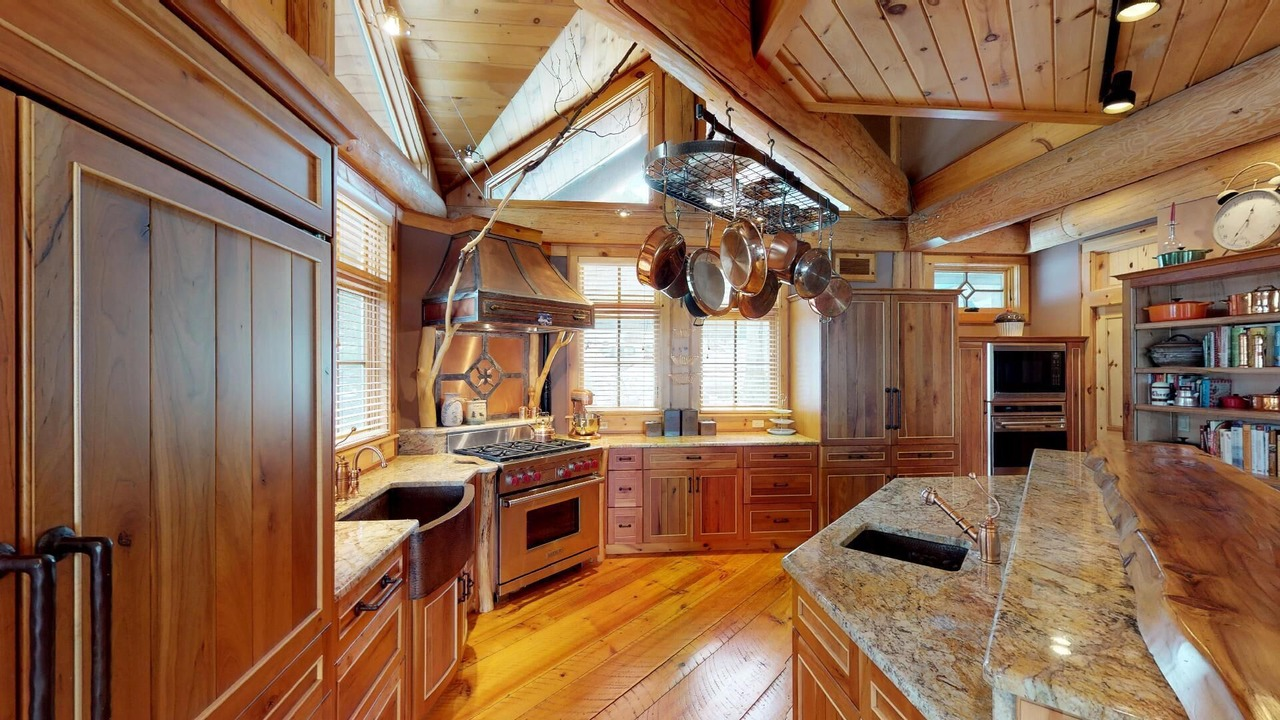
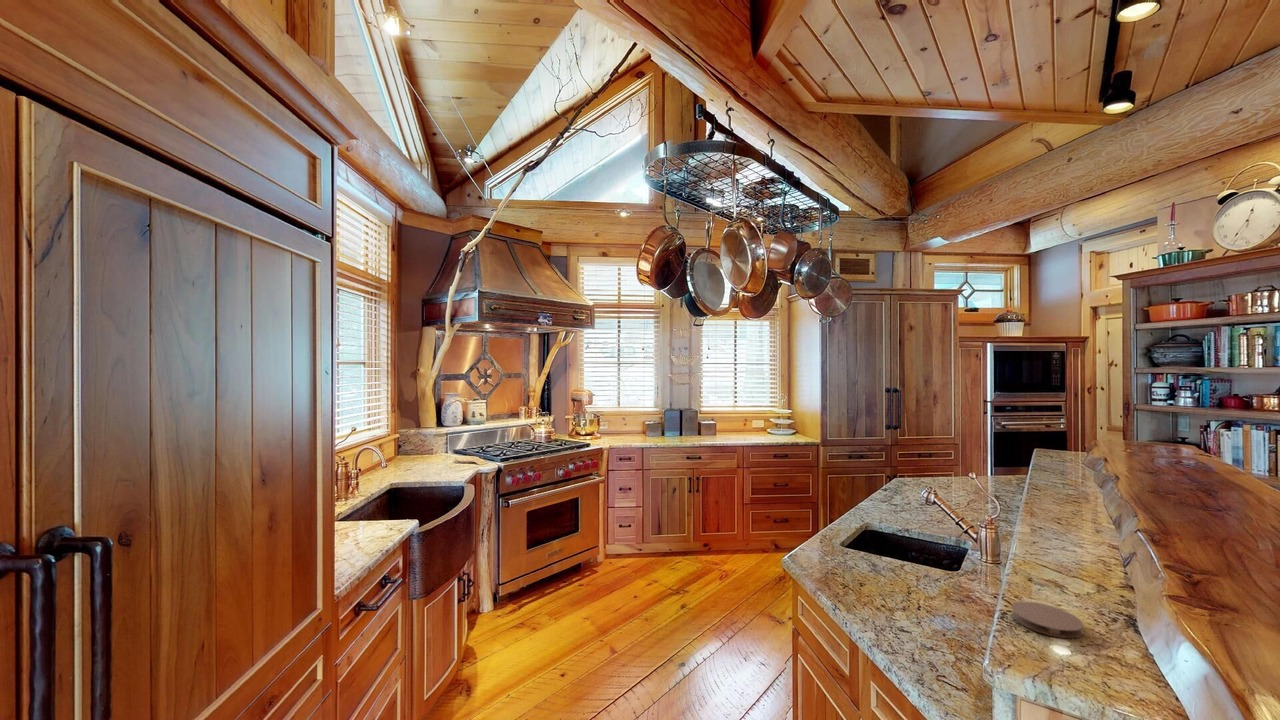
+ coaster [1011,601,1085,639]
